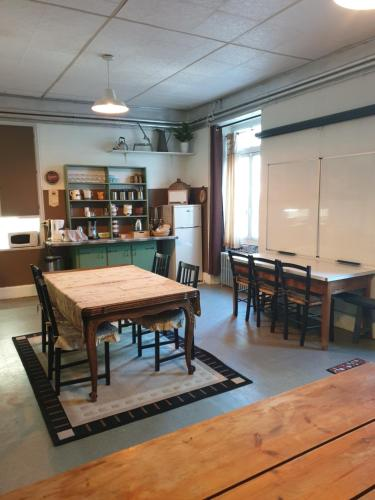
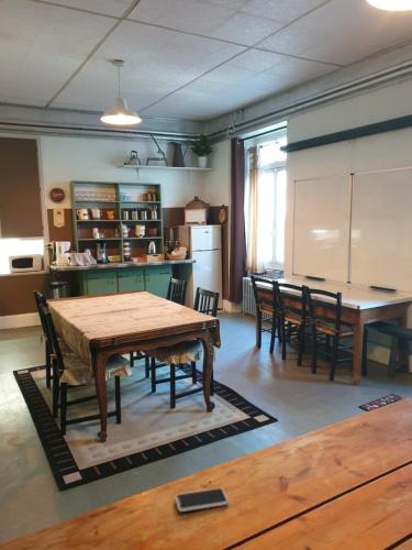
+ smartphone [175,487,230,513]
